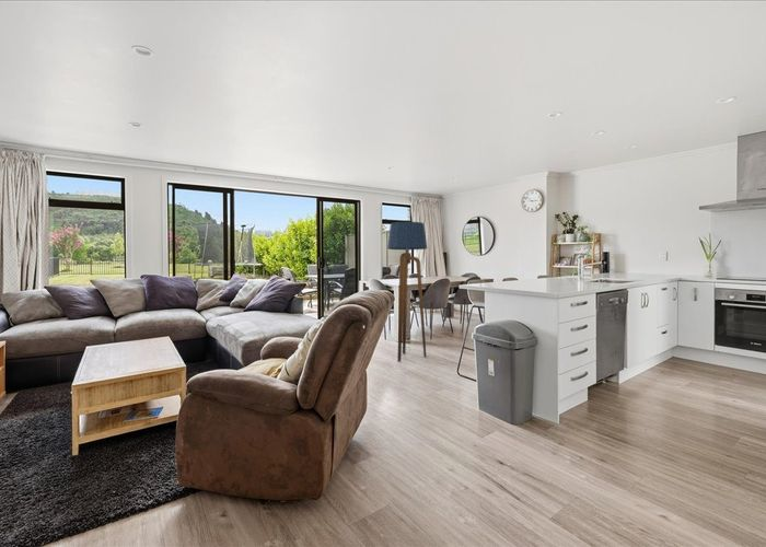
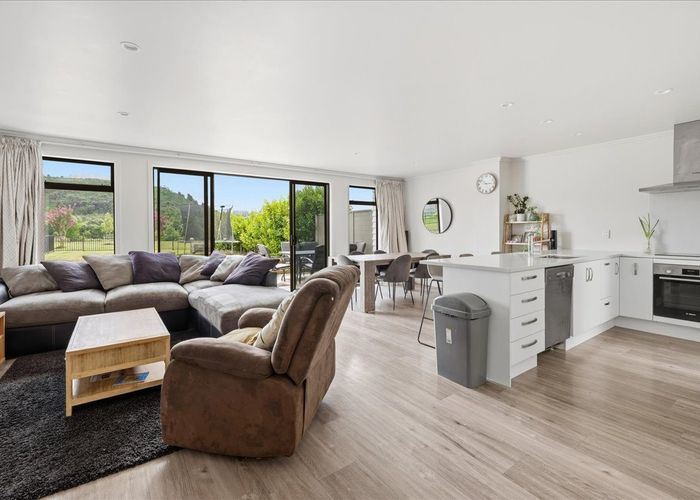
- floor lamp [386,221,428,363]
